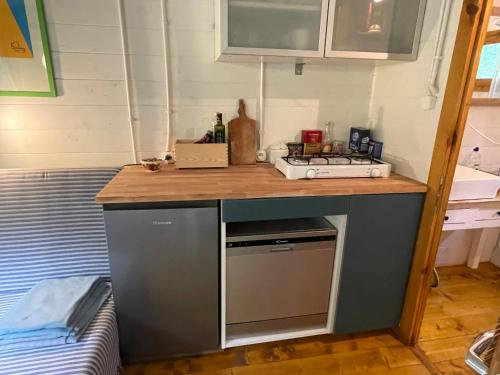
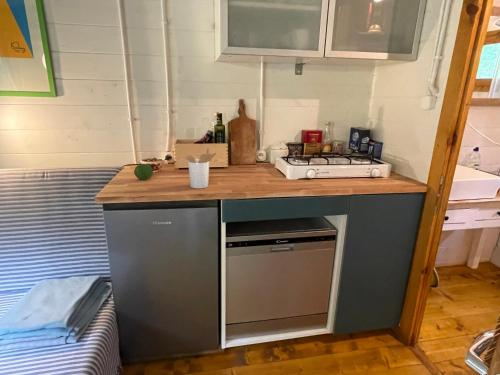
+ fruit [133,163,155,181]
+ utensil holder [185,147,217,189]
